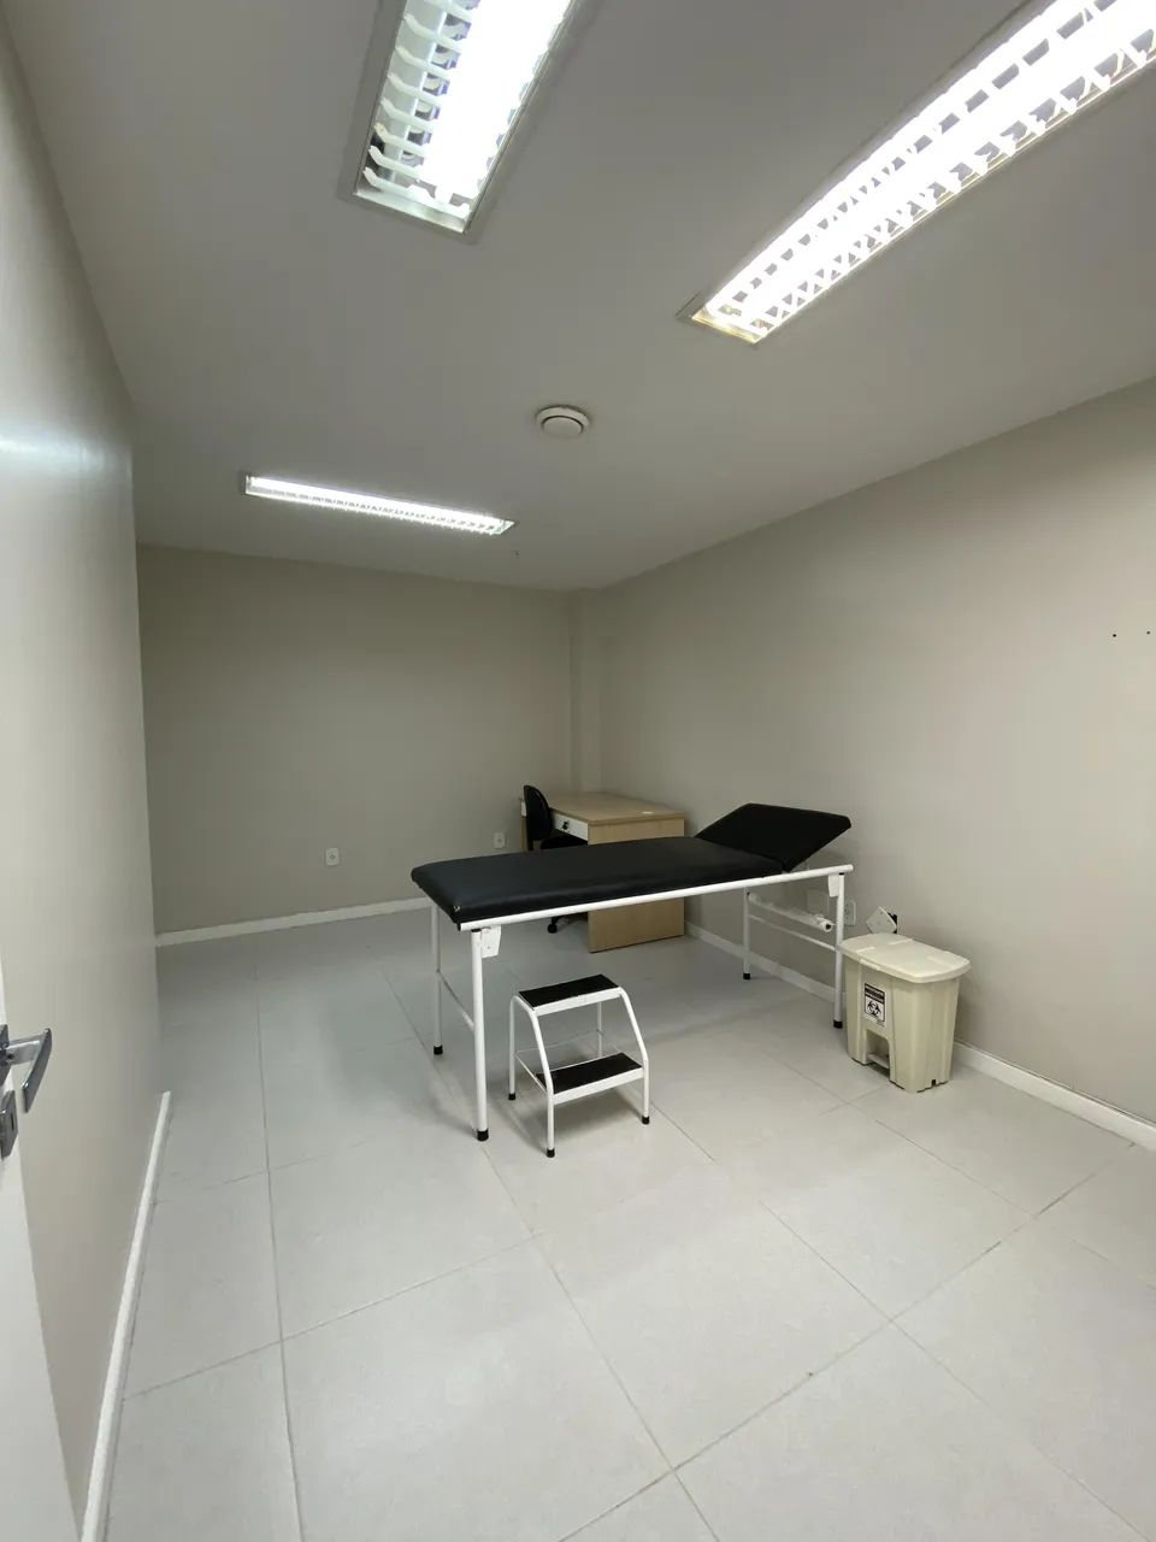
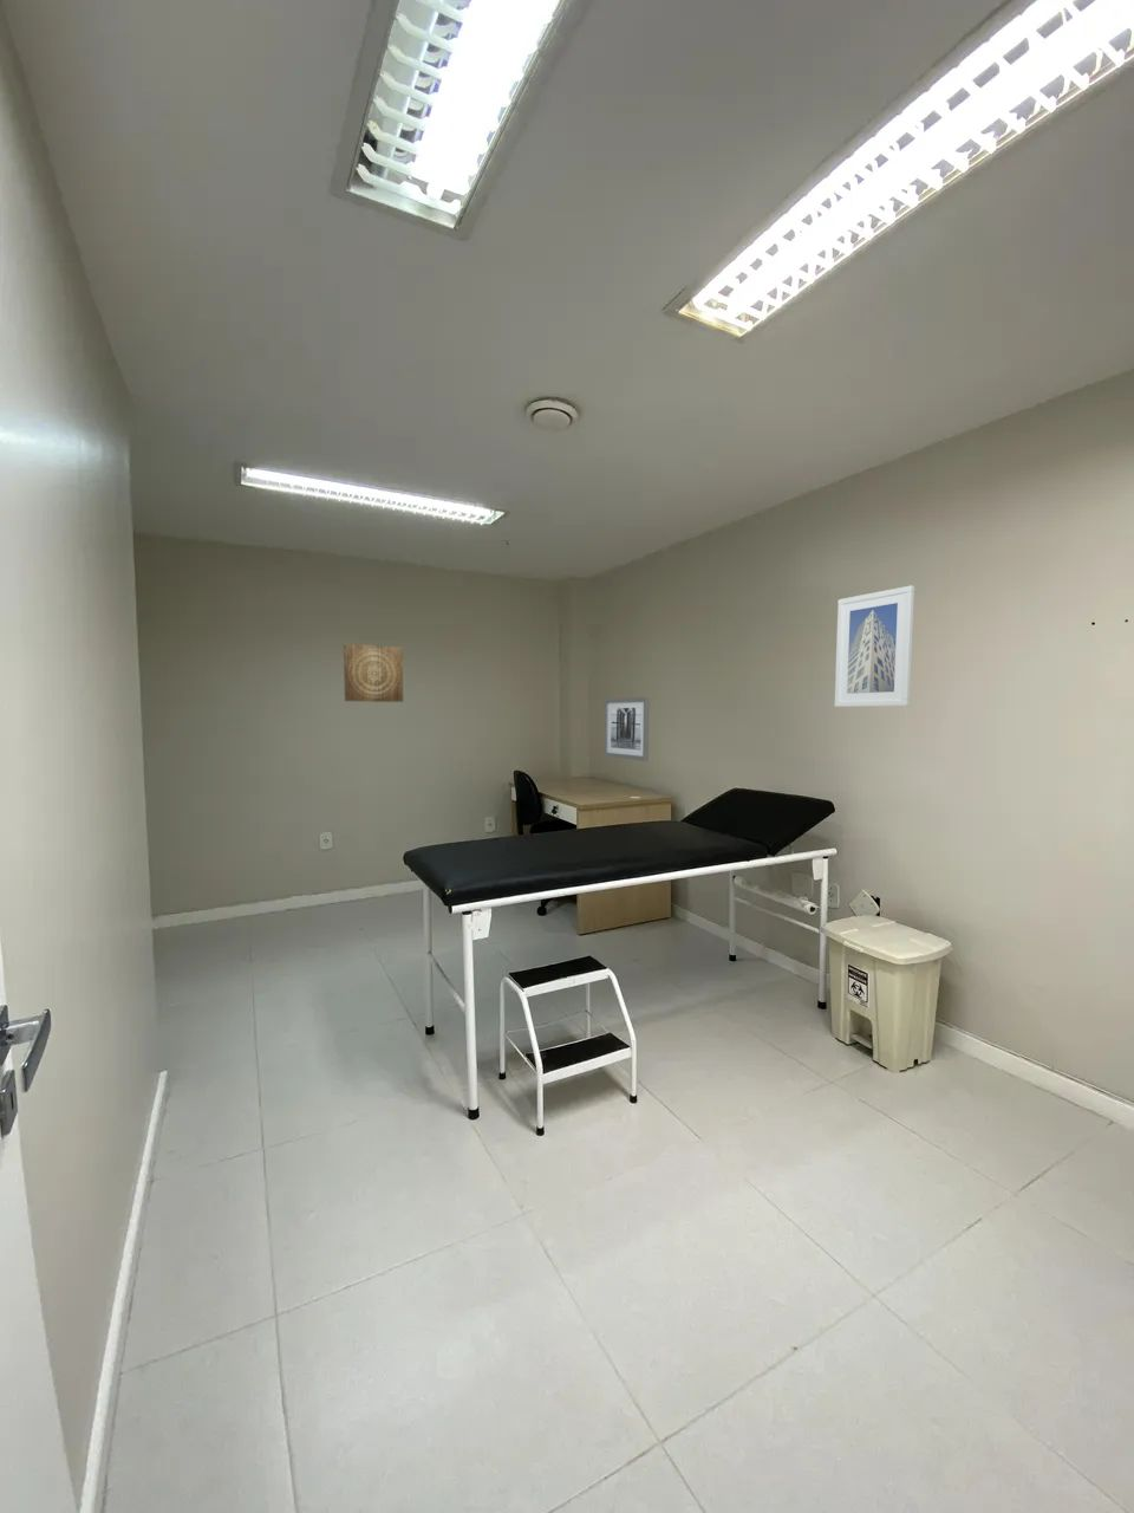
+ wall art [604,696,649,762]
+ wall art [343,643,404,703]
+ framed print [834,585,916,708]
